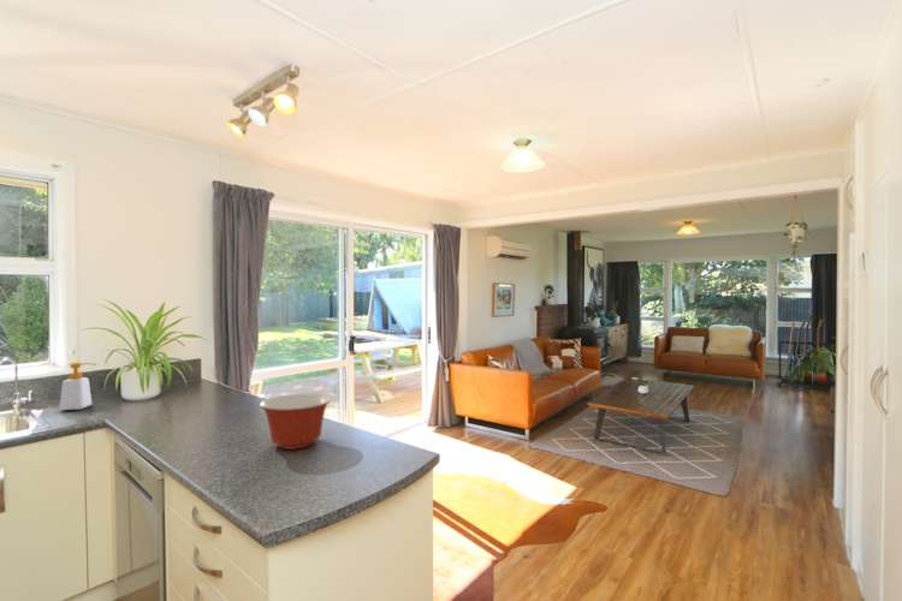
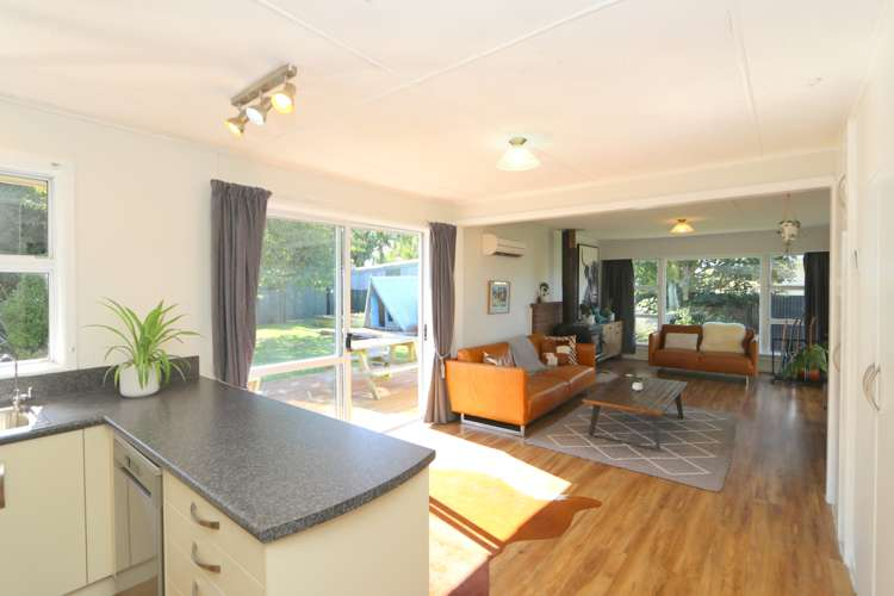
- soap bottle [59,361,99,411]
- mixing bowl [259,393,332,451]
